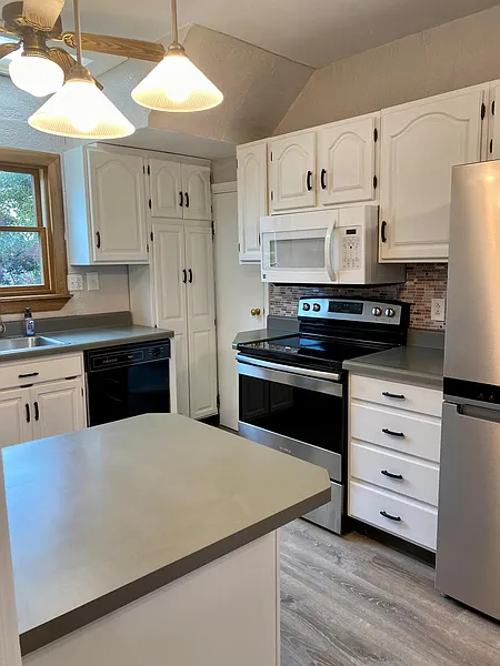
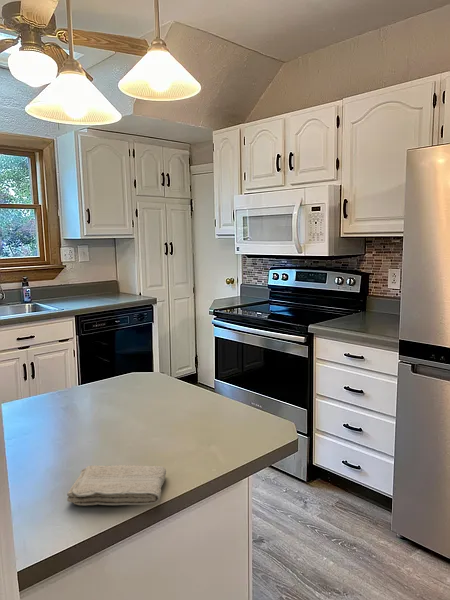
+ washcloth [66,464,167,506]
